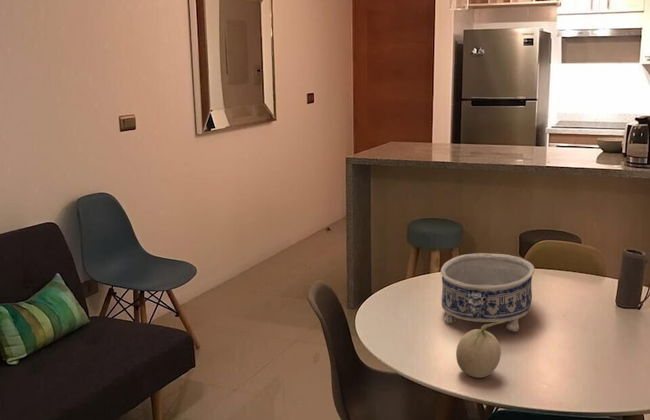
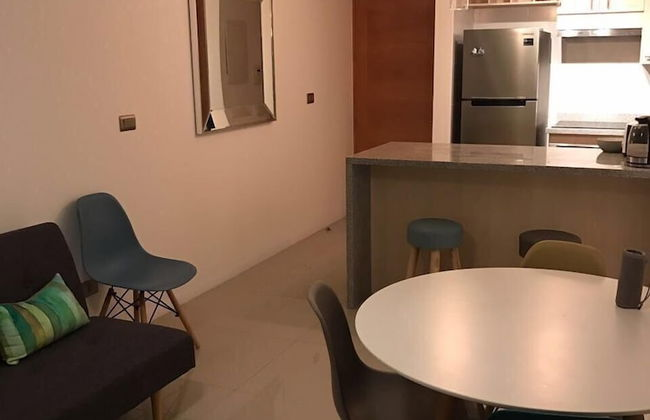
- decorative bowl [440,252,536,333]
- fruit [455,320,510,379]
